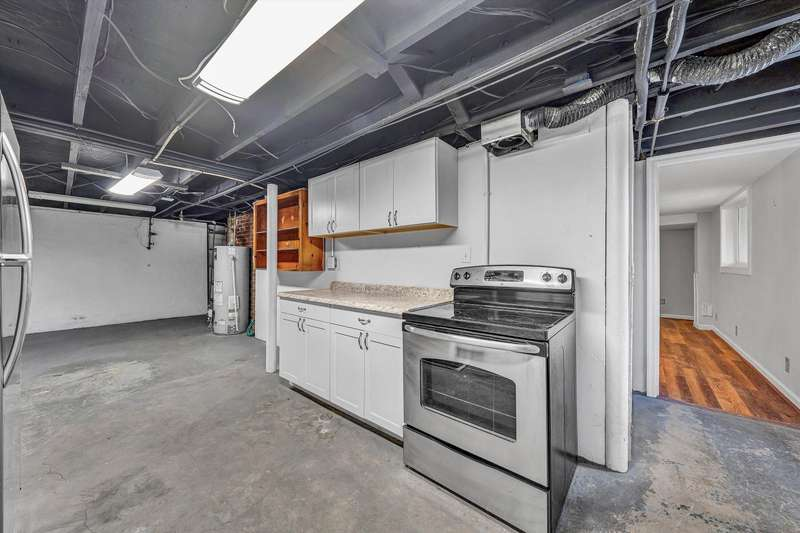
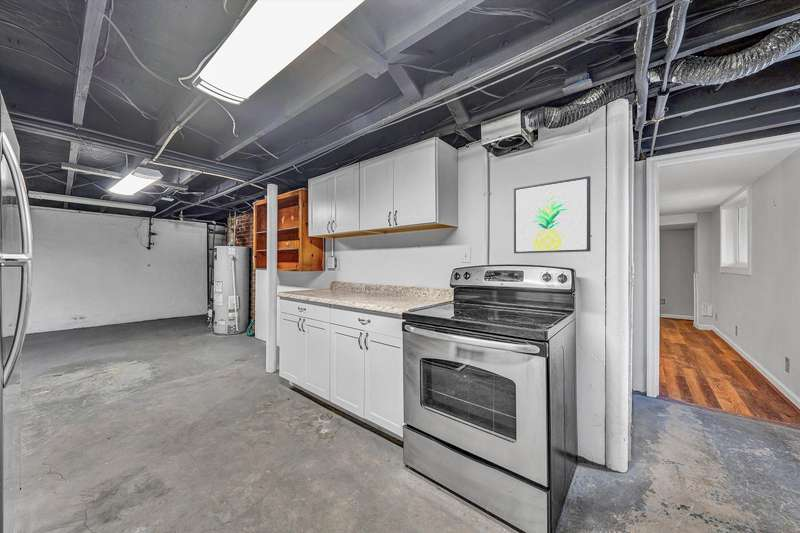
+ wall art [513,175,592,254]
